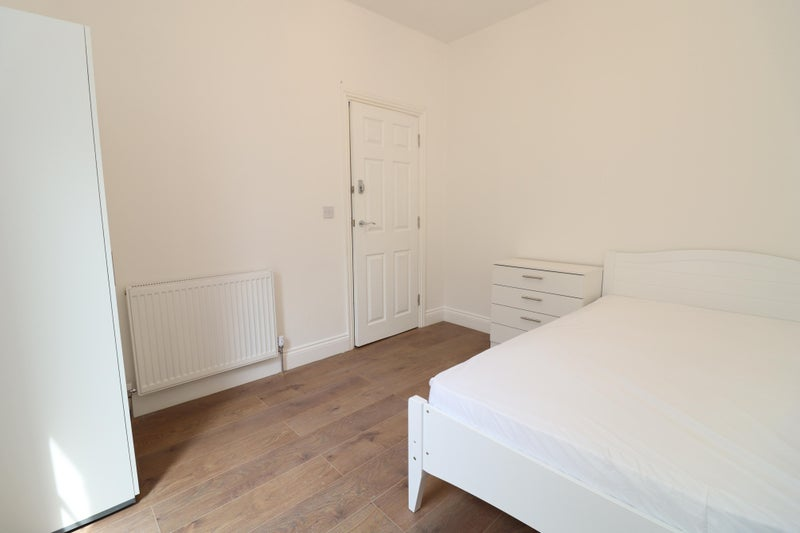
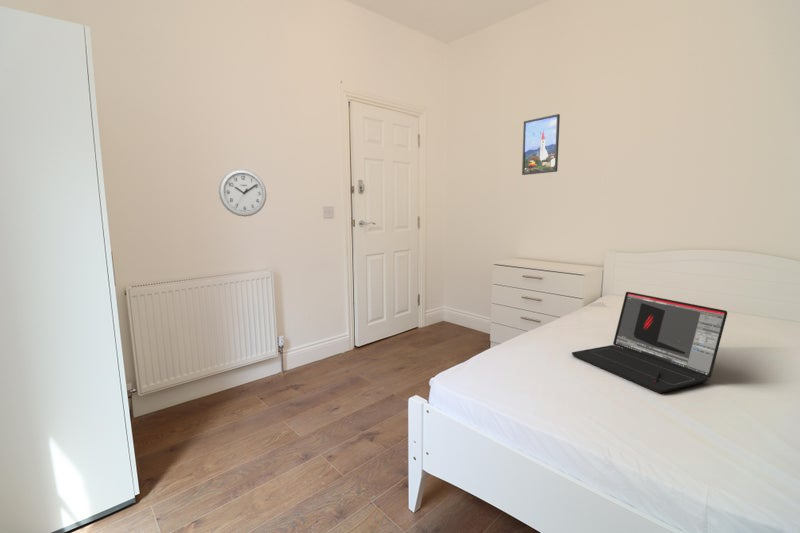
+ laptop [571,291,728,394]
+ wall clock [218,168,267,217]
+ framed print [521,113,561,176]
